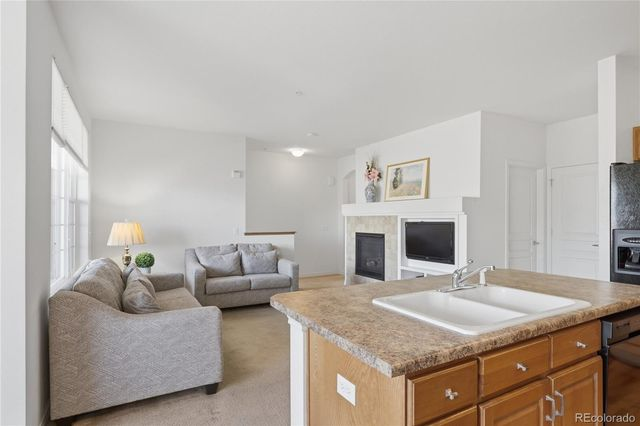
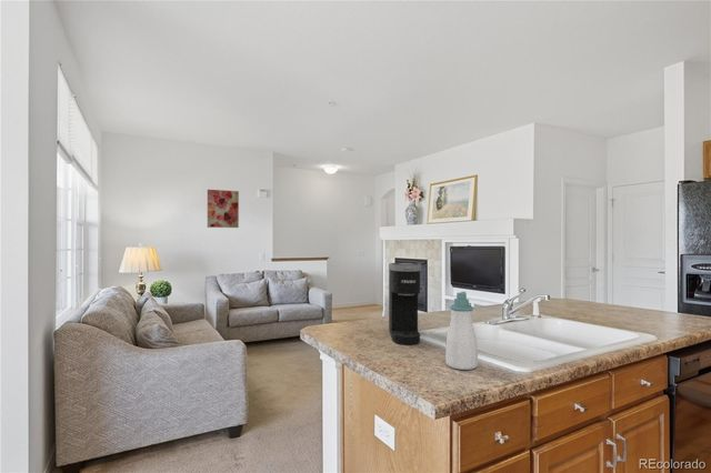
+ soap bottle [444,291,479,371]
+ wall art [207,189,240,229]
+ coffee maker [388,262,422,345]
